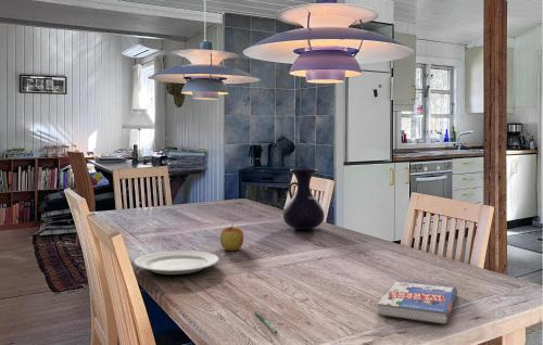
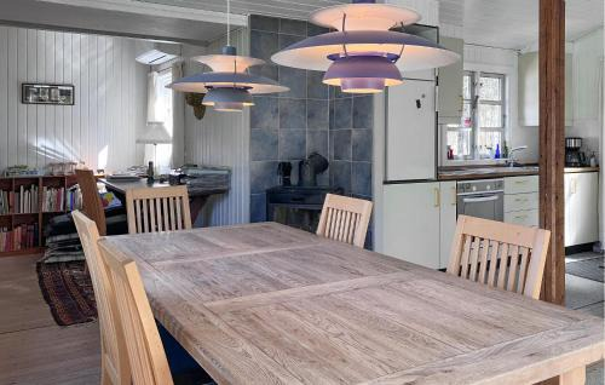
- apple [219,223,244,252]
- chinaware [134,250,220,276]
- vase [282,168,325,230]
- book [377,280,458,325]
- pen [254,310,278,335]
